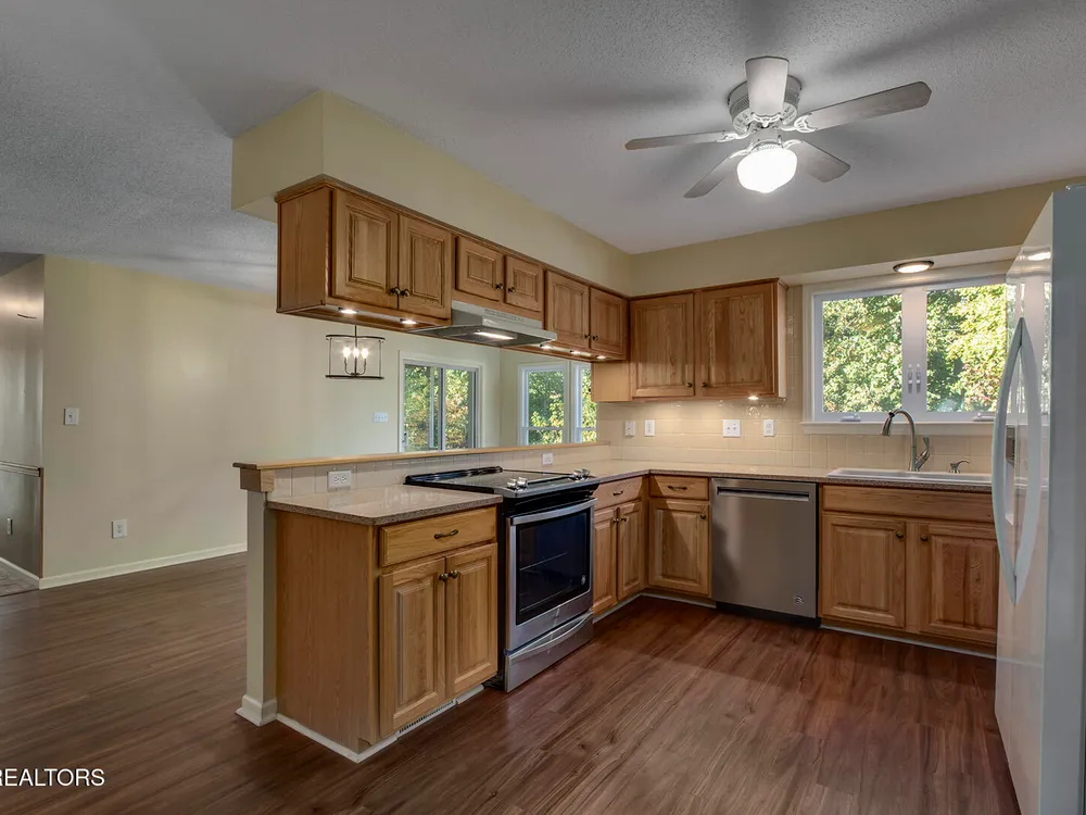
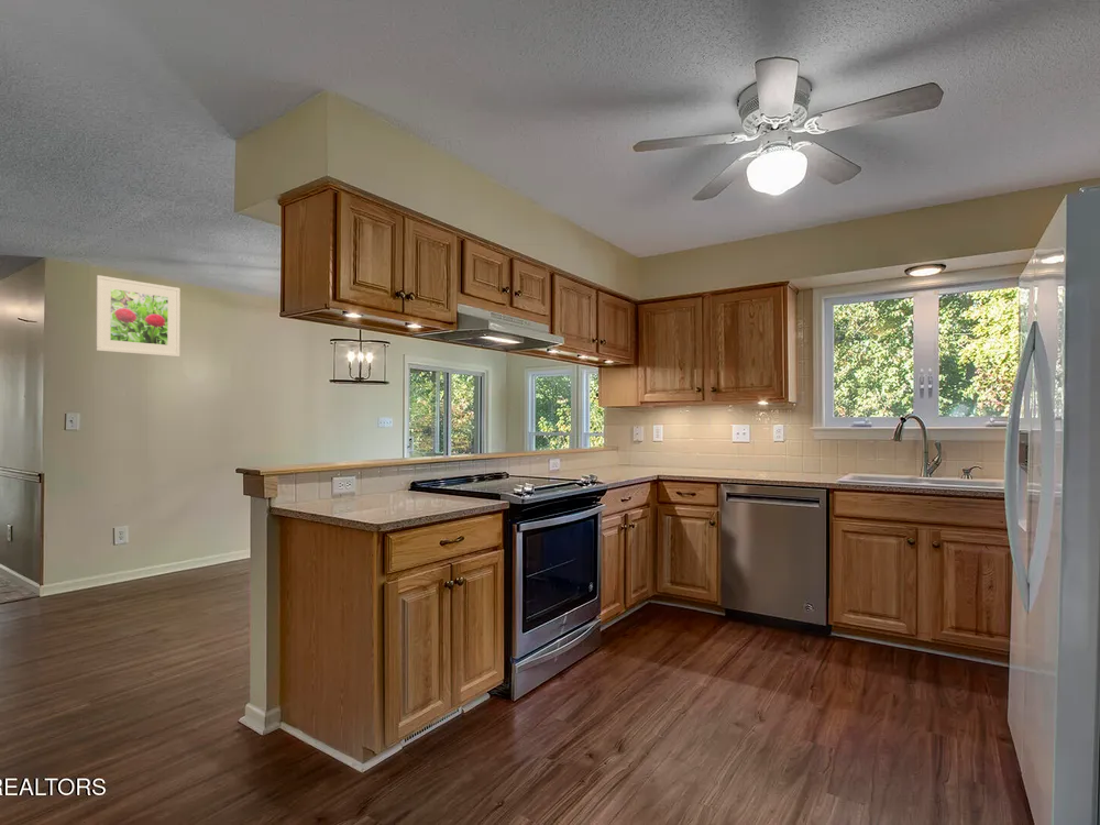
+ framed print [95,274,182,358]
